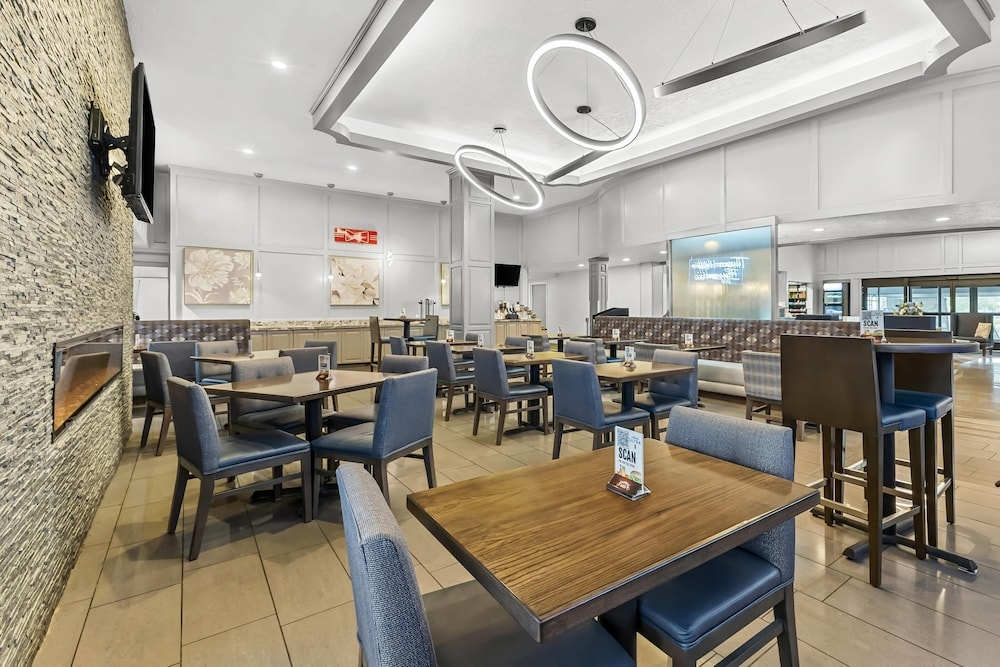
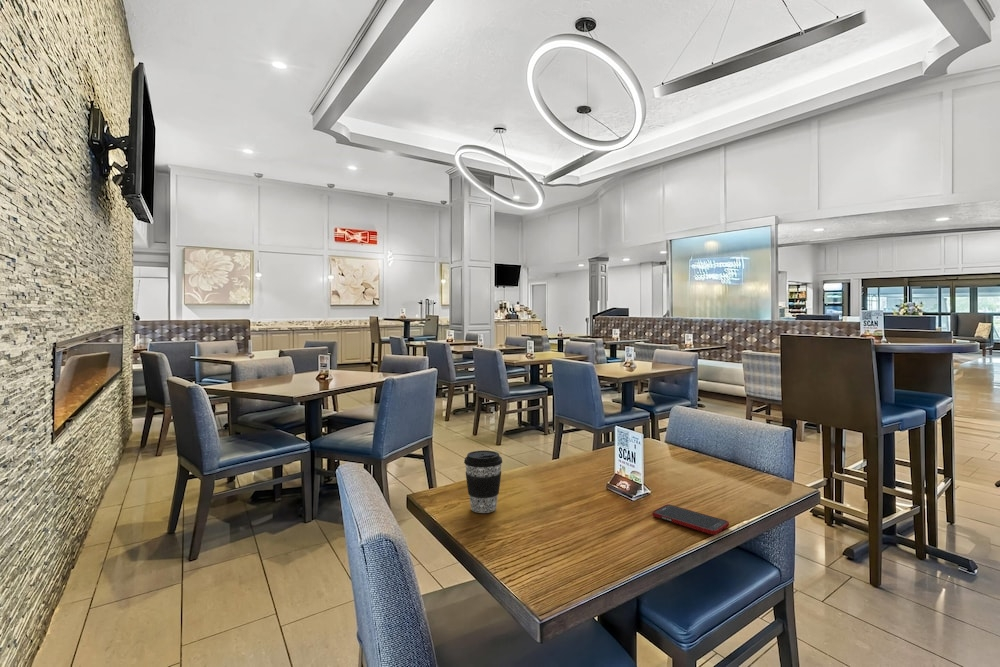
+ cell phone [651,504,730,536]
+ coffee cup [463,449,503,514]
